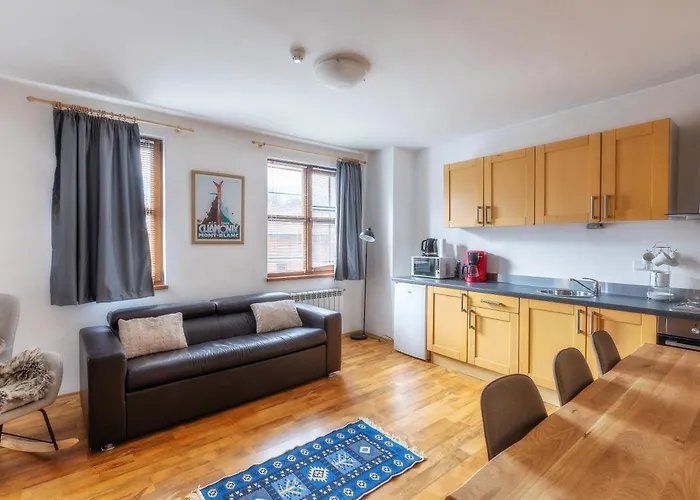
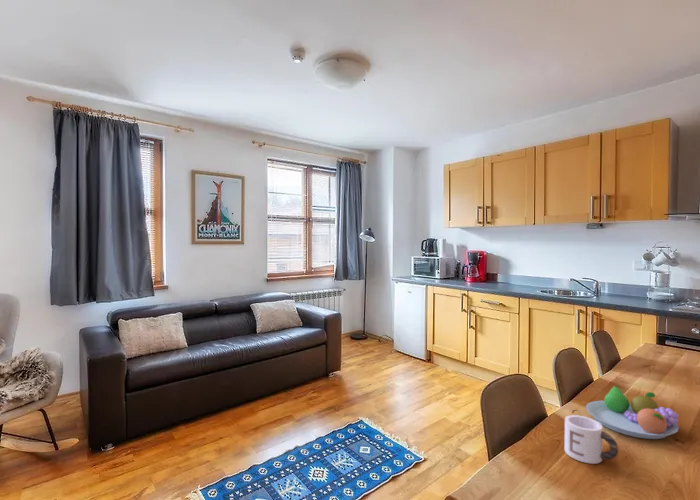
+ fruit bowl [585,385,680,440]
+ mug [564,414,619,465]
